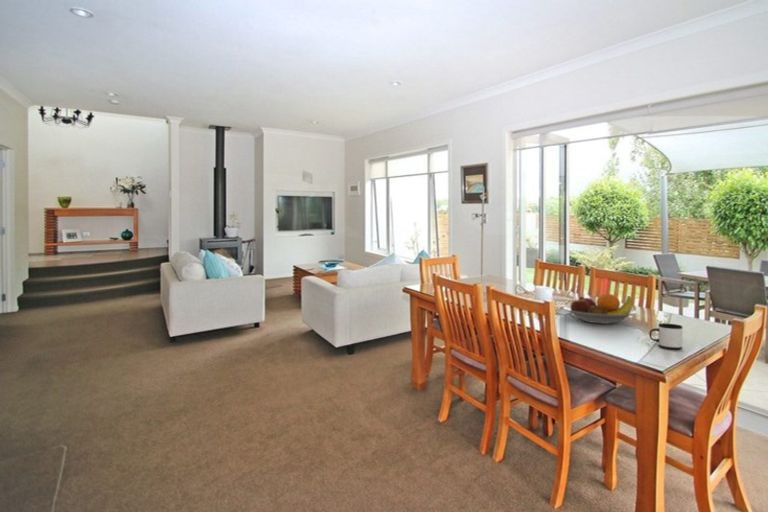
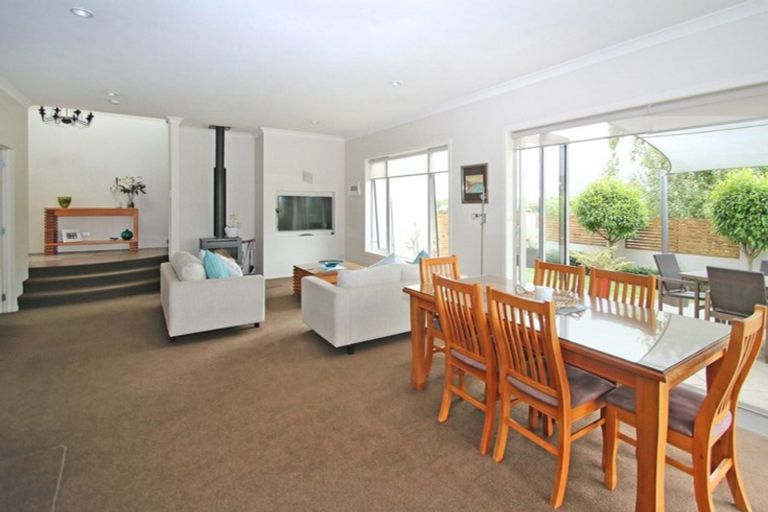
- fruit bowl [562,293,638,325]
- mug [648,322,683,350]
